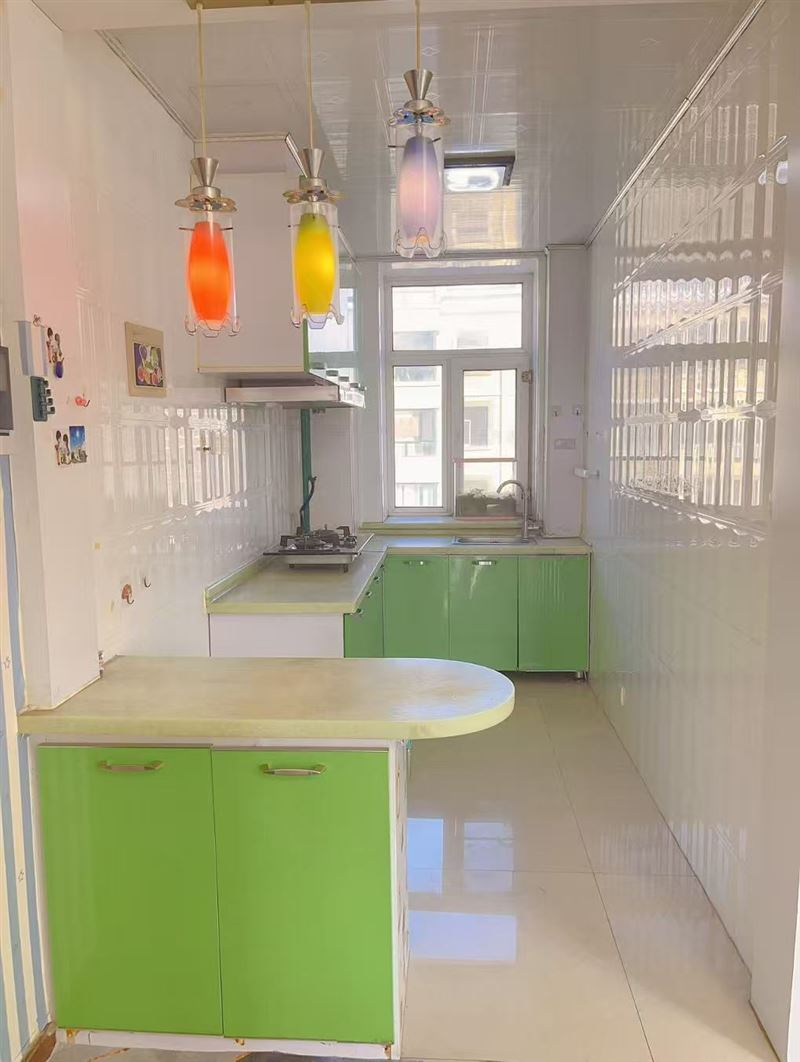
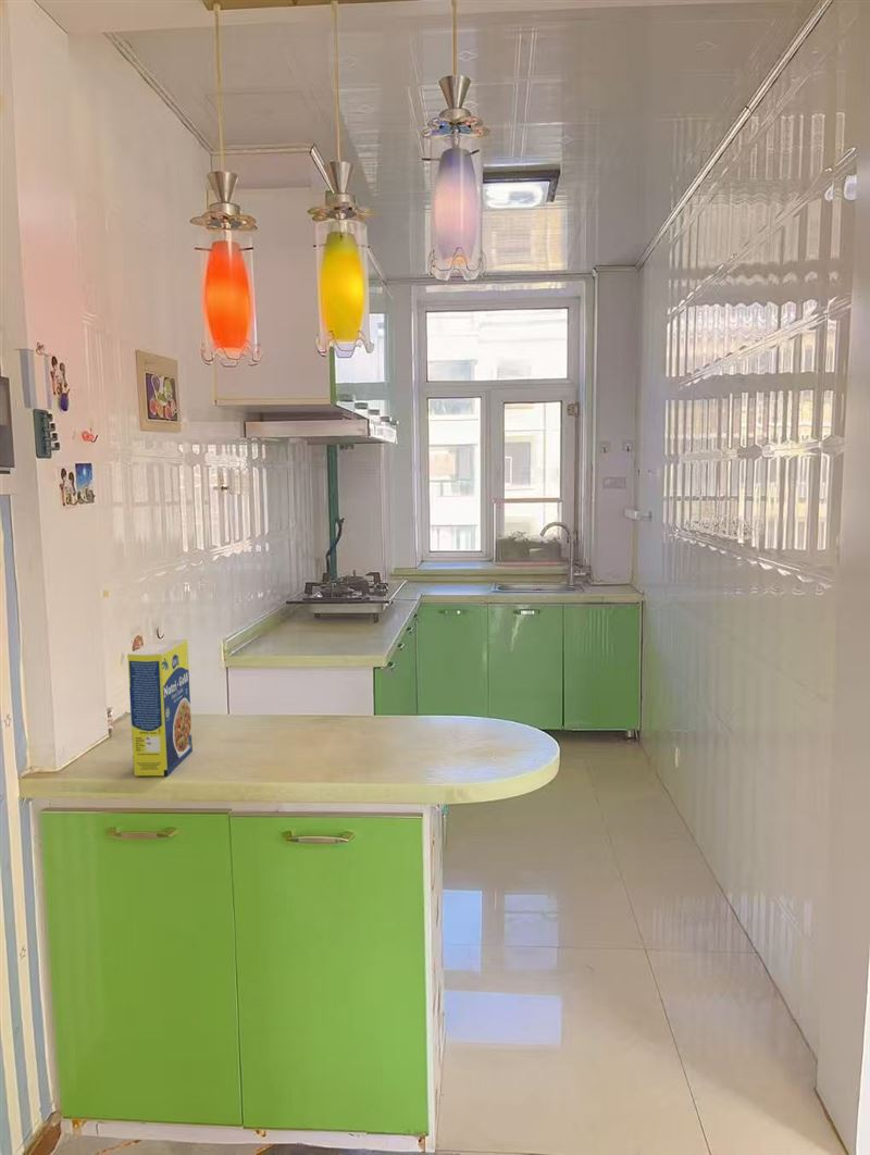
+ legume [126,638,194,777]
